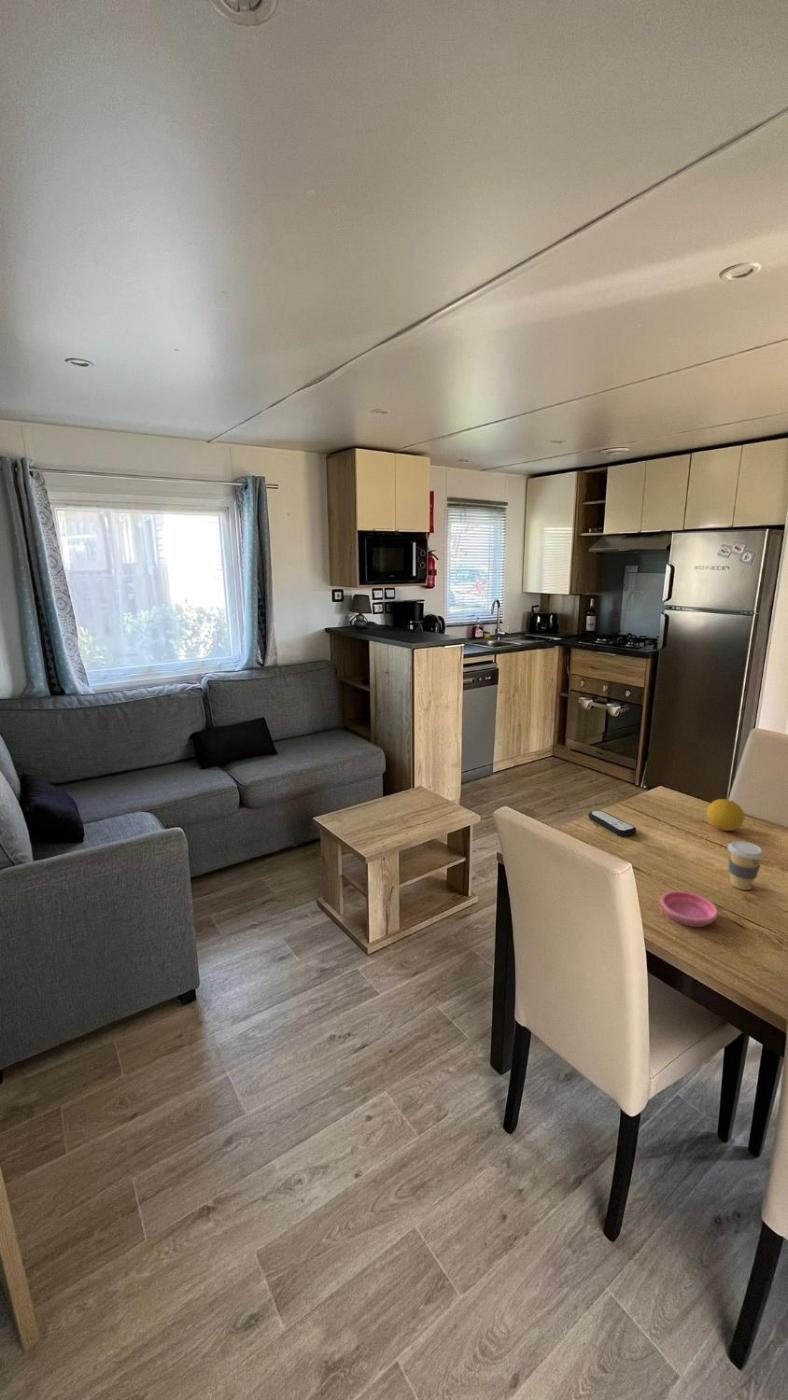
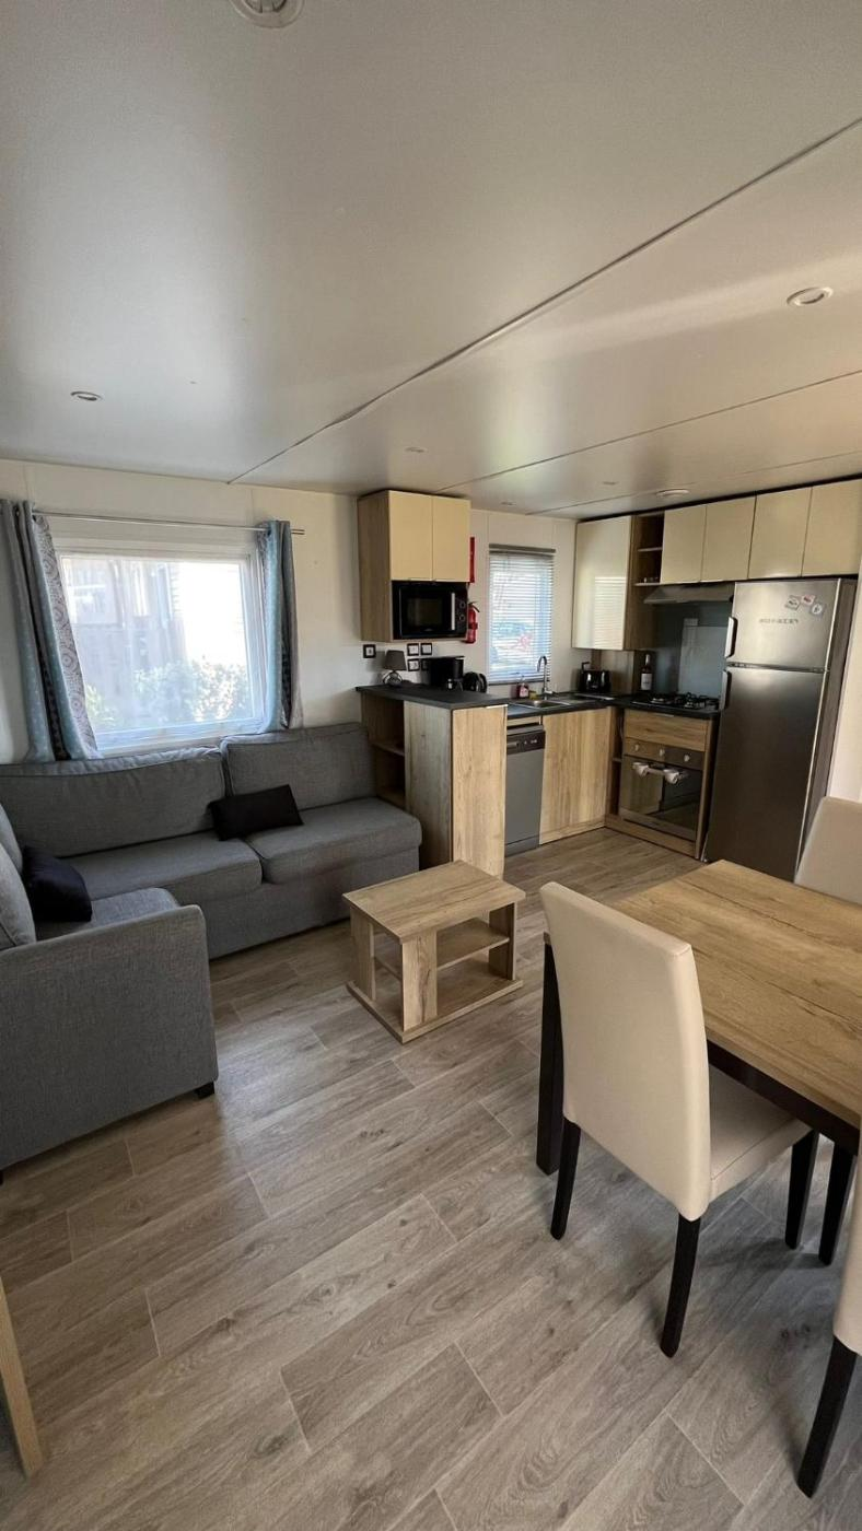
- remote control [587,809,637,837]
- saucer [660,890,719,928]
- fruit [706,798,745,832]
- coffee cup [727,840,765,891]
